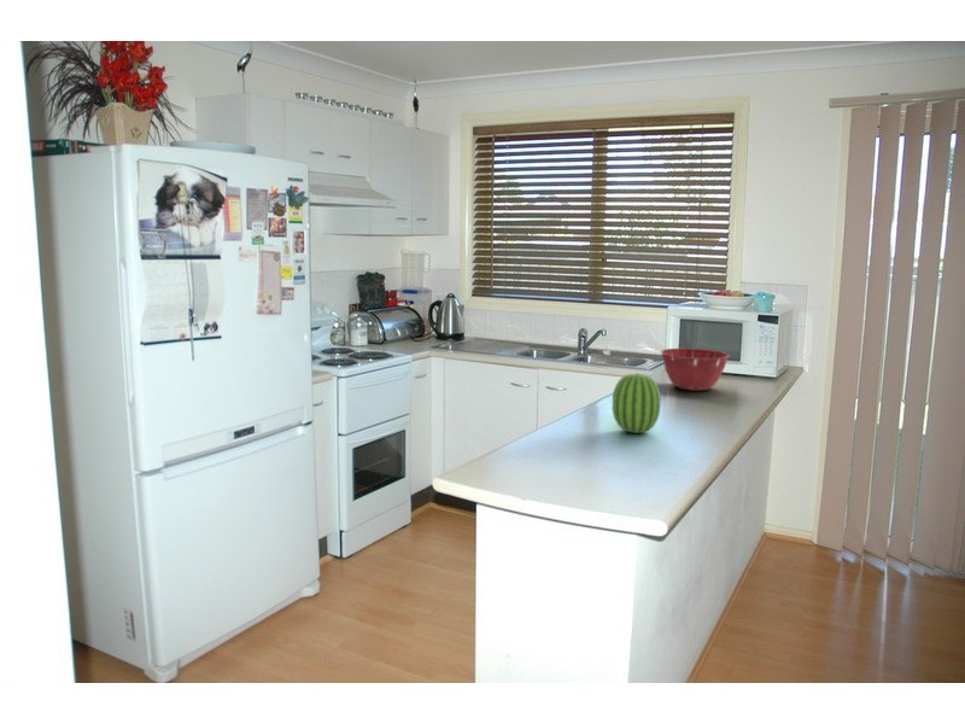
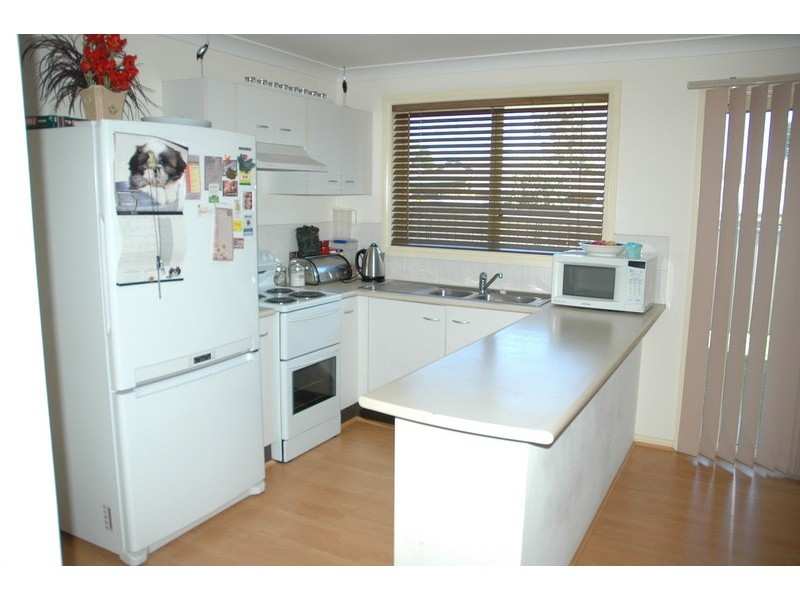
- fruit [612,370,662,434]
- mixing bowl [660,348,730,392]
